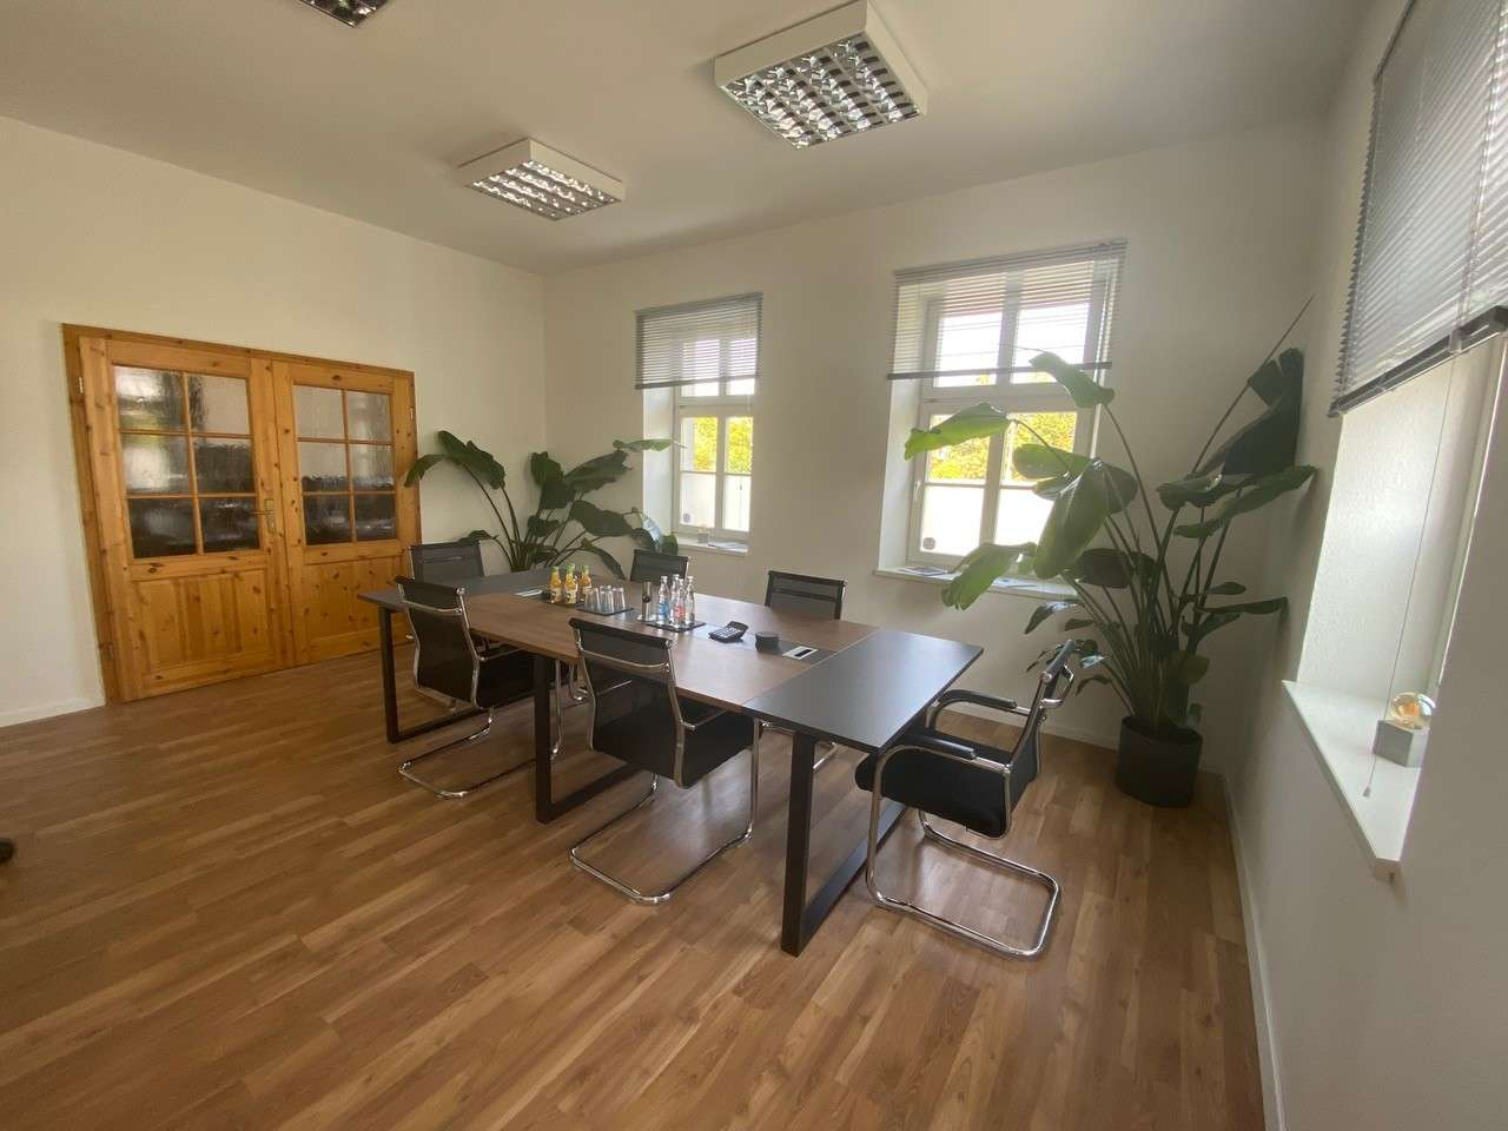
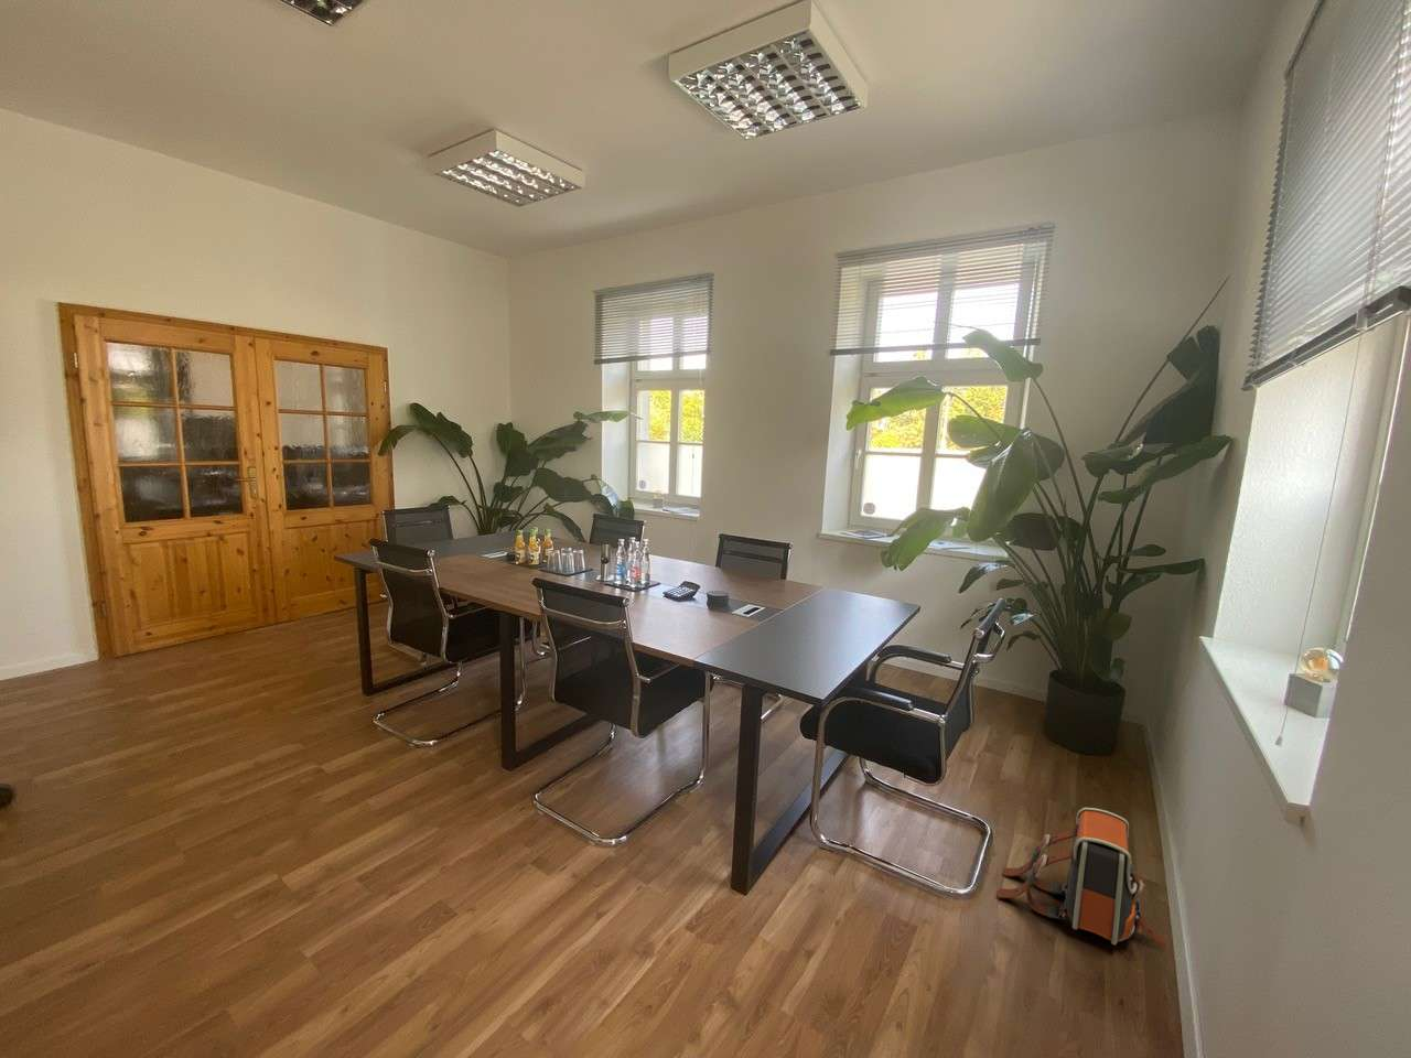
+ backpack [997,807,1168,948]
